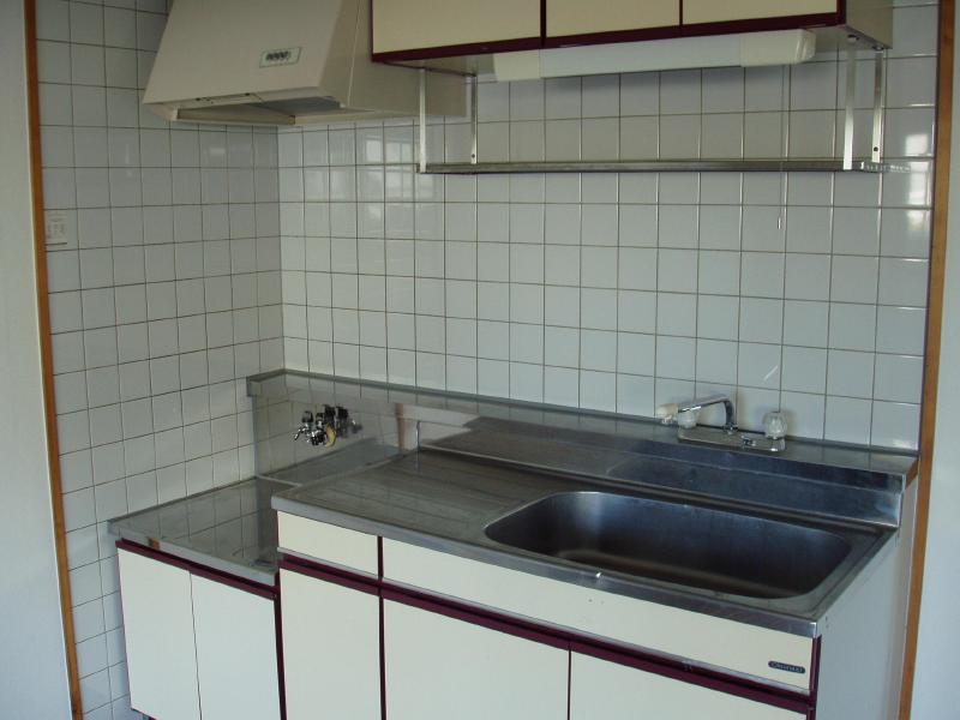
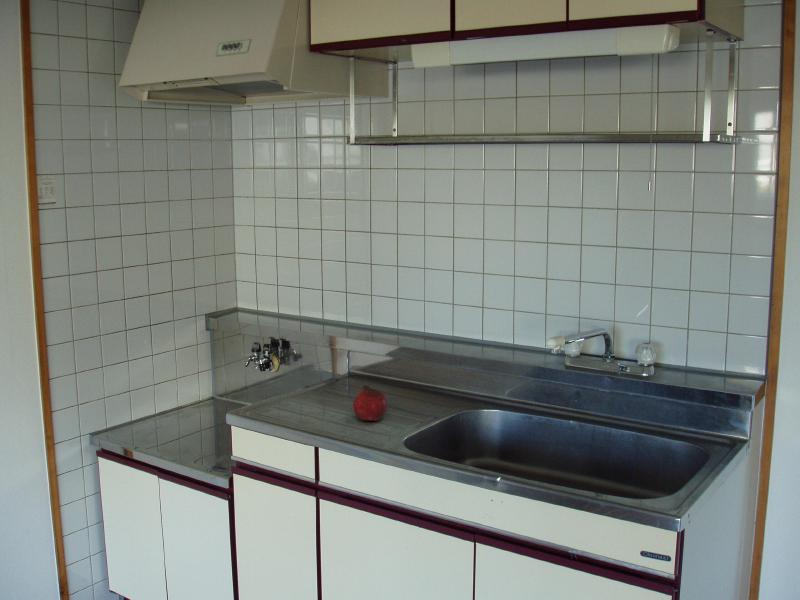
+ fruit [352,384,388,422]
